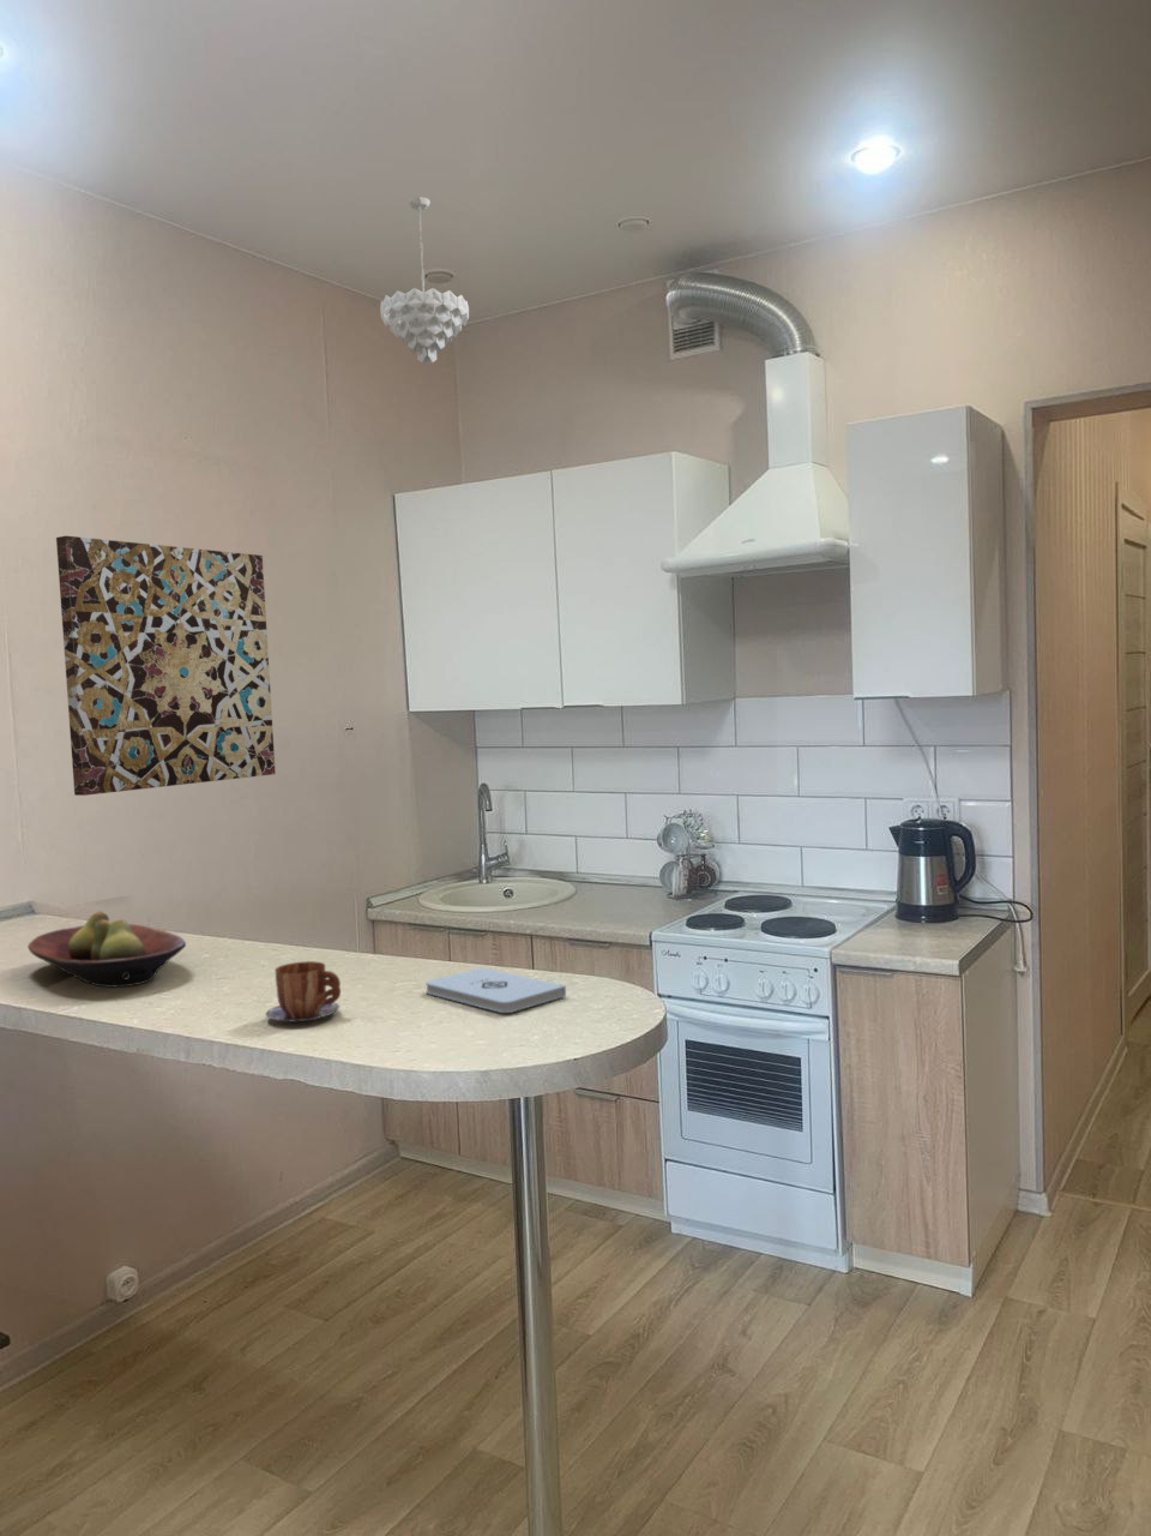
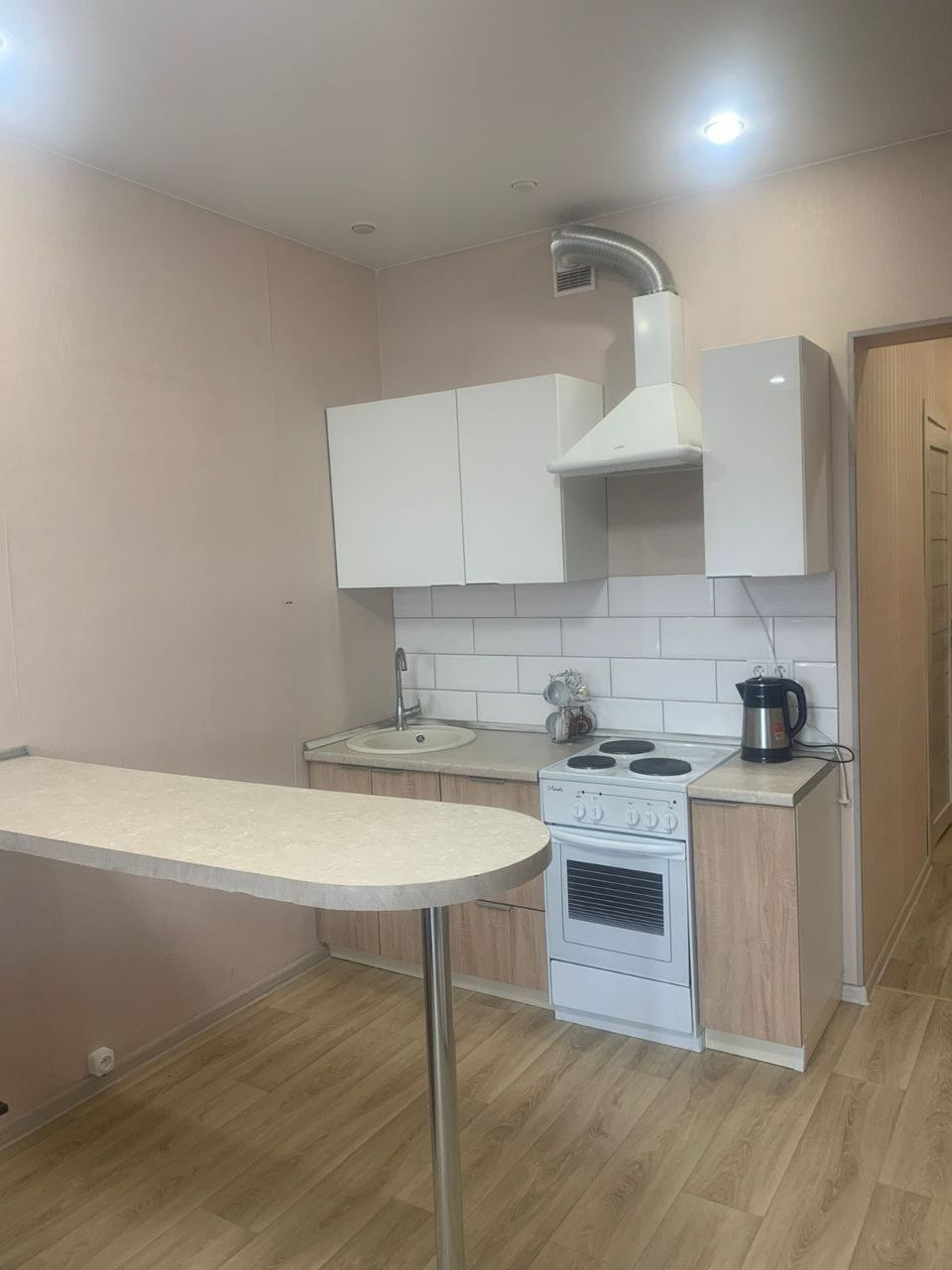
- notepad [424,966,567,1014]
- pendant light [378,196,470,366]
- fruit bowl [27,911,187,989]
- wall art [56,536,277,797]
- mug [265,960,342,1023]
